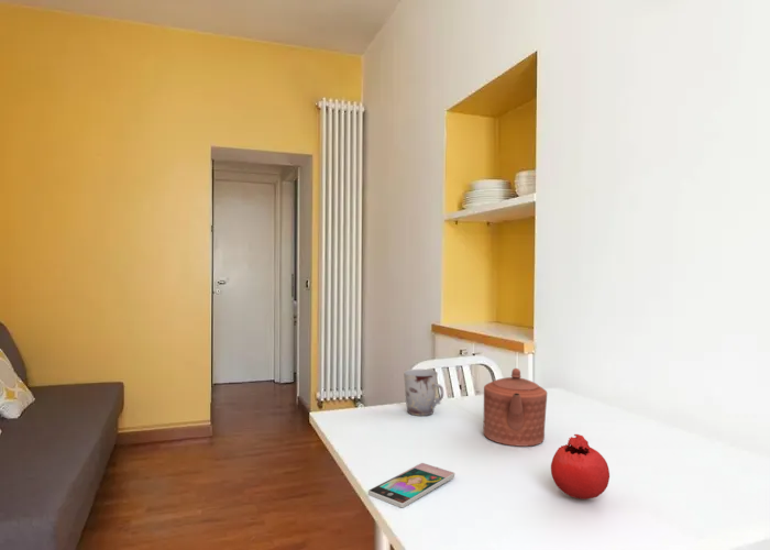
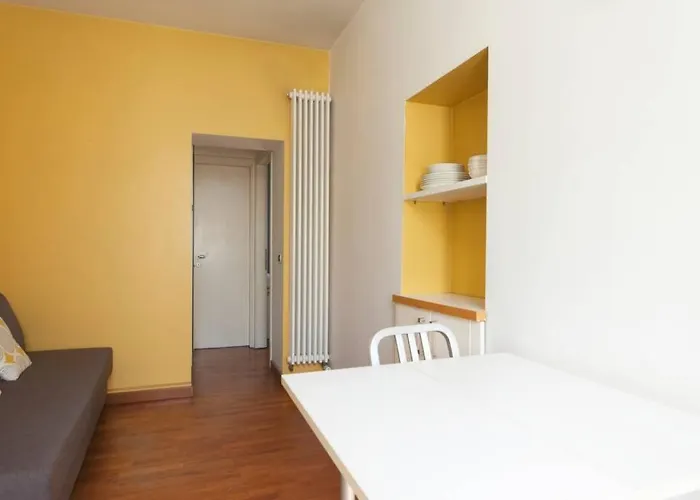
- fruit [550,433,610,501]
- cup [403,369,444,417]
- teapot [482,367,548,448]
- smartphone [367,462,455,508]
